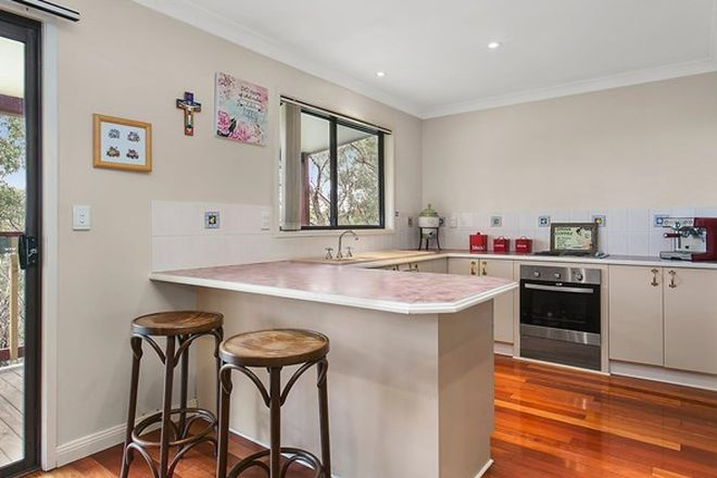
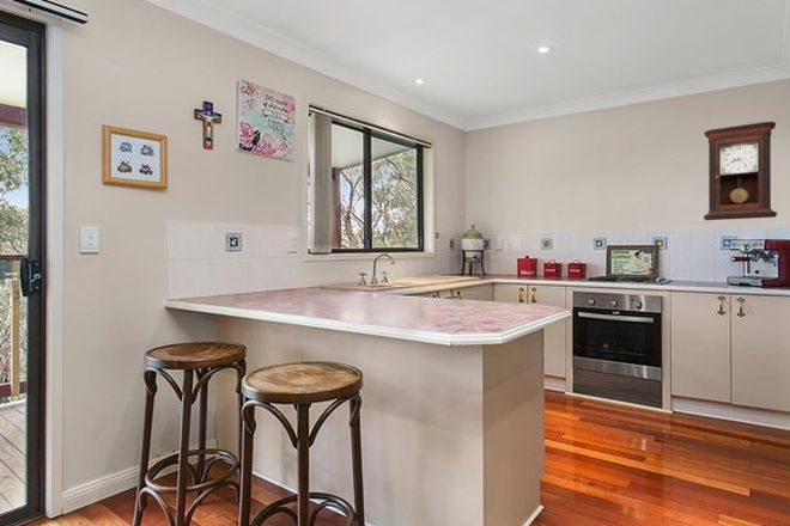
+ pendulum clock [703,121,778,221]
